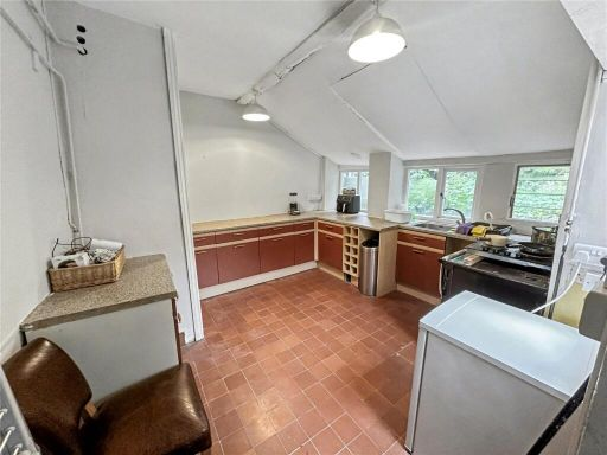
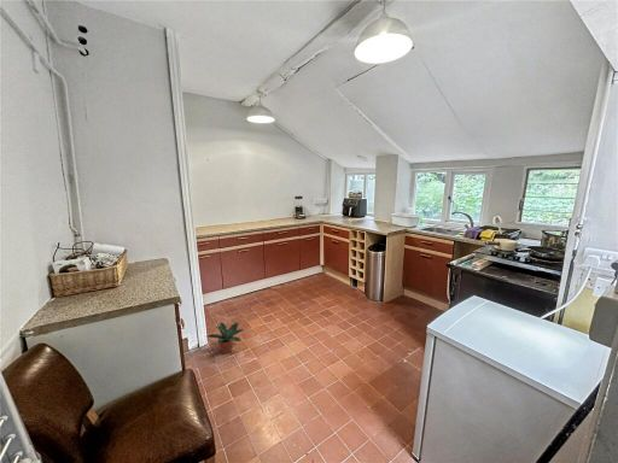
+ potted plant [206,321,245,354]
